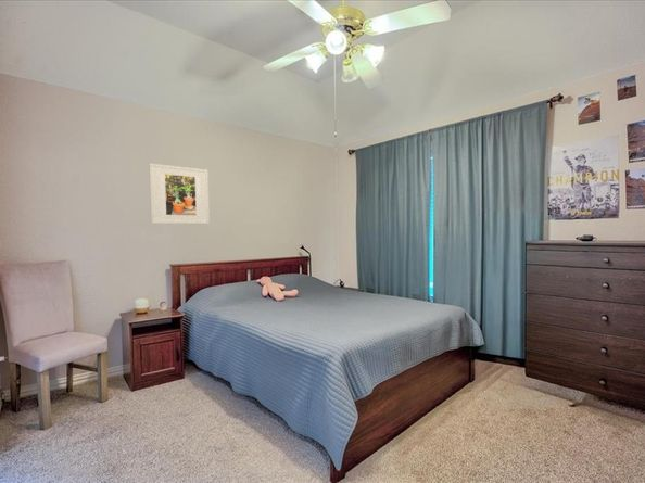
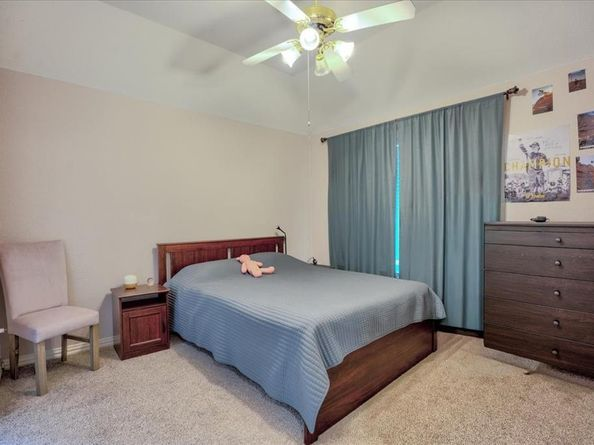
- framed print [148,163,211,225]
